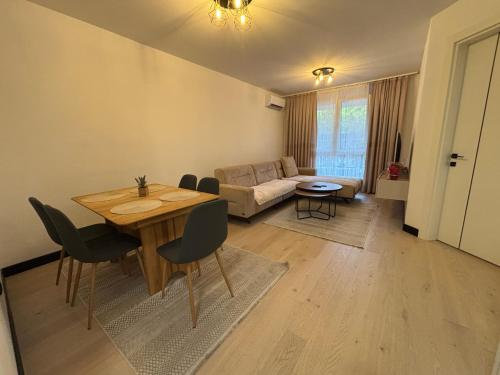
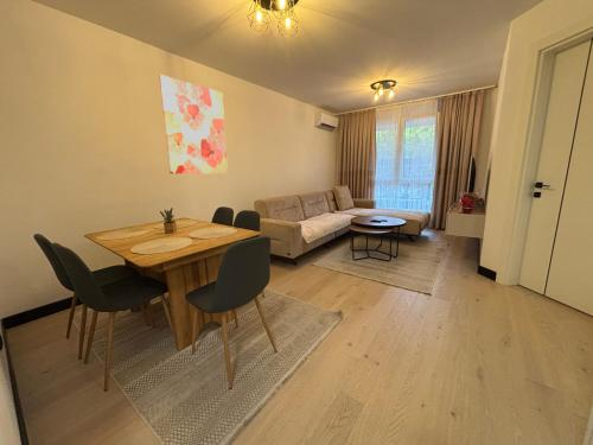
+ wall art [158,74,229,174]
